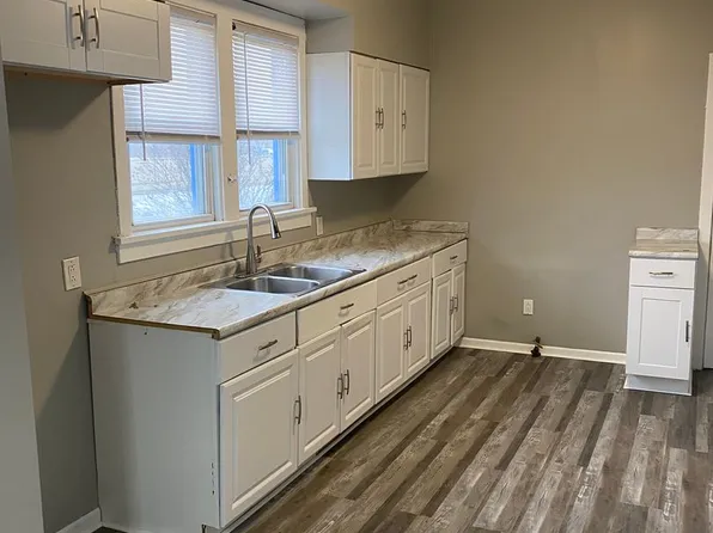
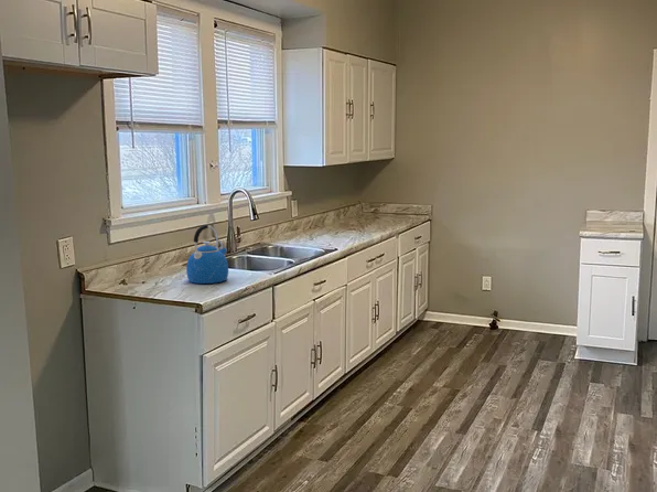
+ kettle [185,224,229,285]
